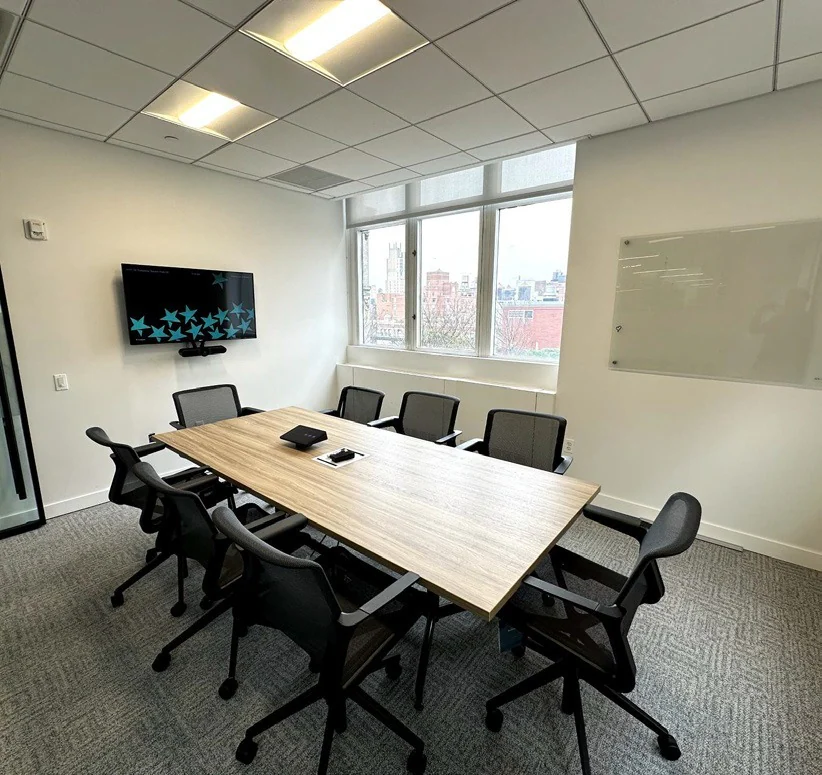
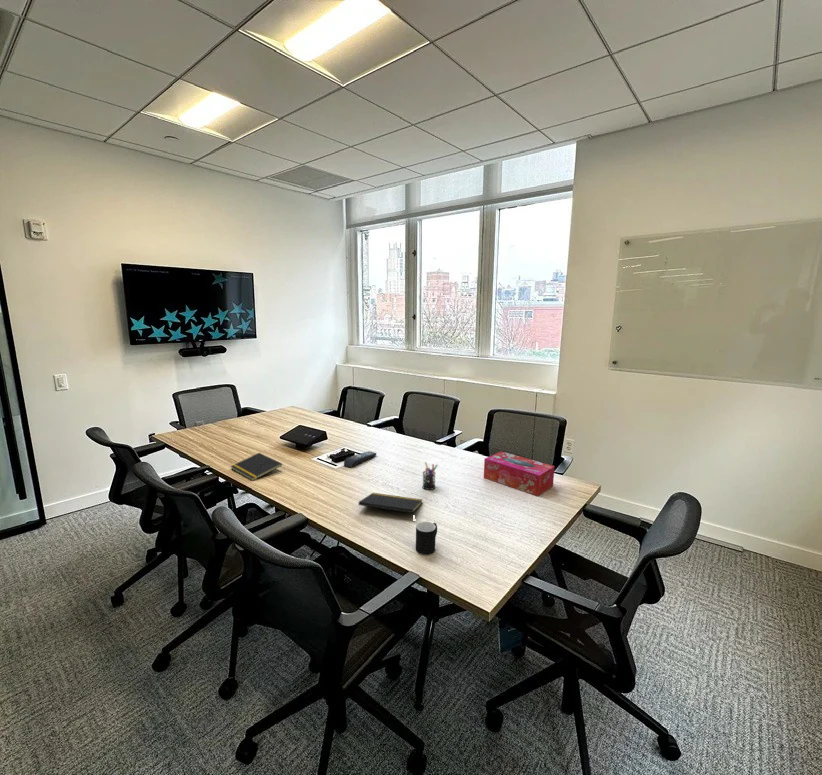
+ notepad [358,492,424,514]
+ pen holder [421,461,439,491]
+ cup [415,521,438,556]
+ remote control [343,450,377,468]
+ notepad [230,452,283,482]
+ tissue box [483,451,555,497]
